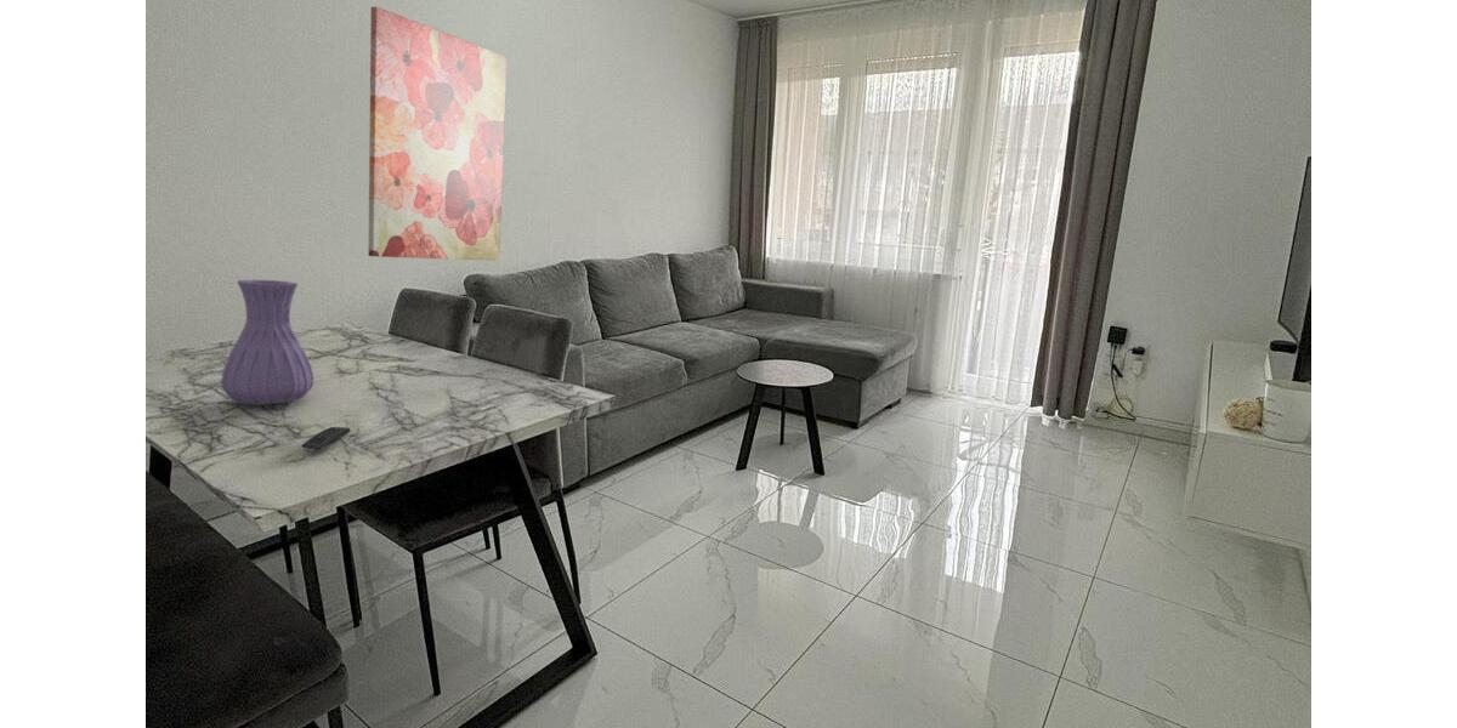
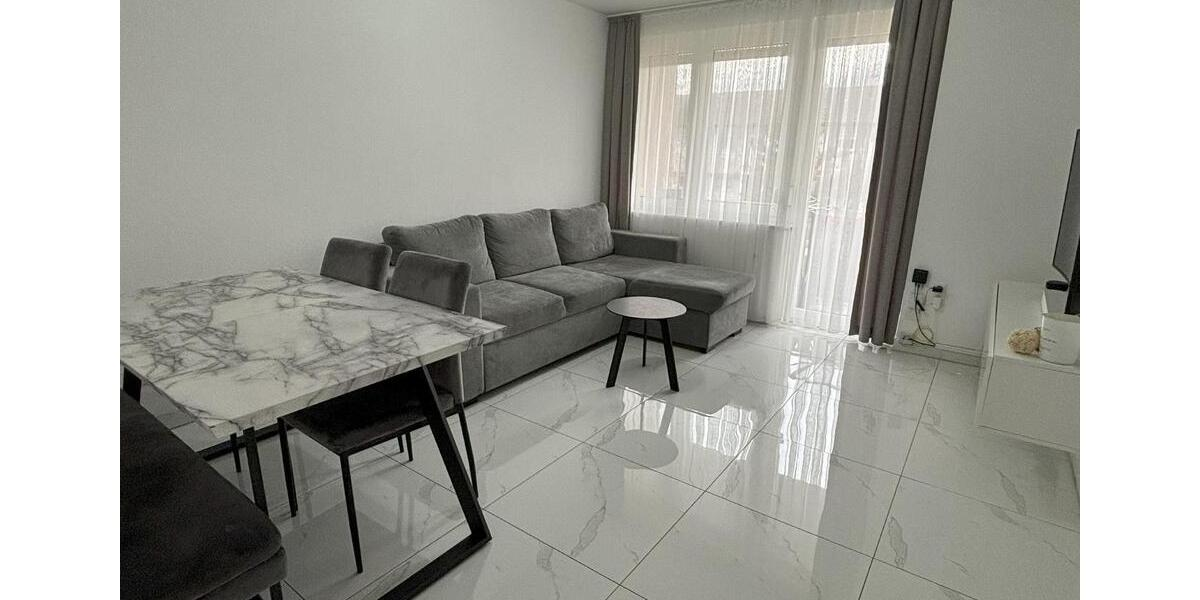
- remote control [301,426,351,454]
- vase [220,279,314,406]
- wall art [367,5,509,262]
